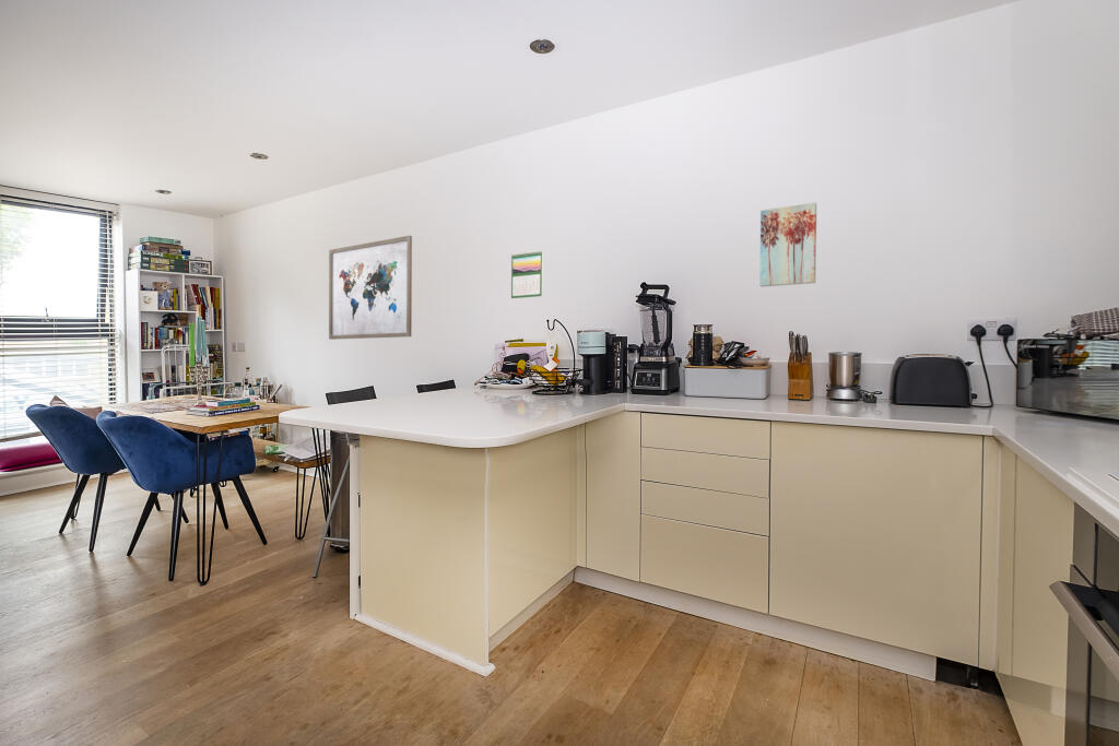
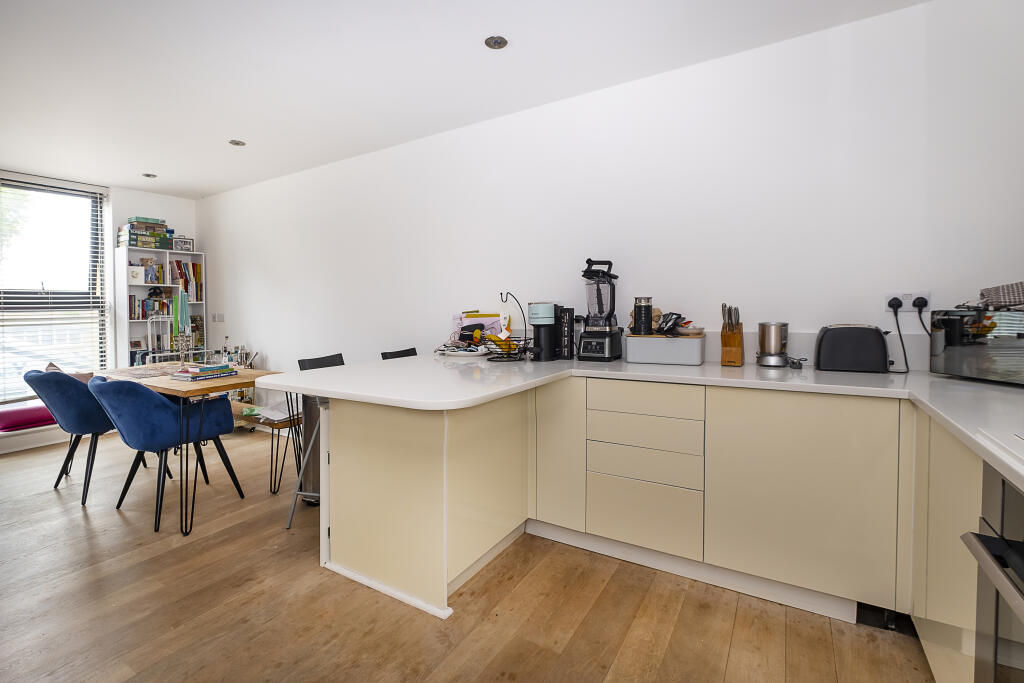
- calendar [510,249,544,299]
- wall art [758,202,817,287]
- wall art [328,235,413,341]
